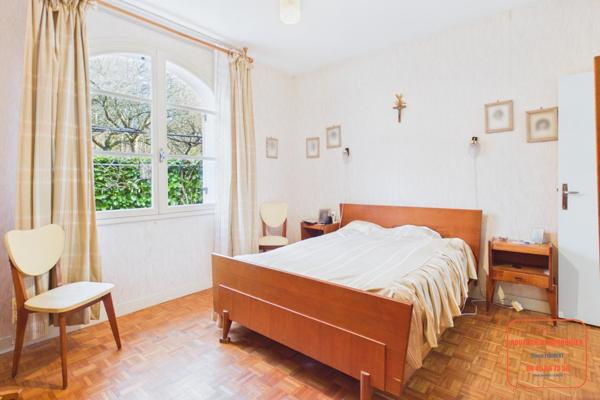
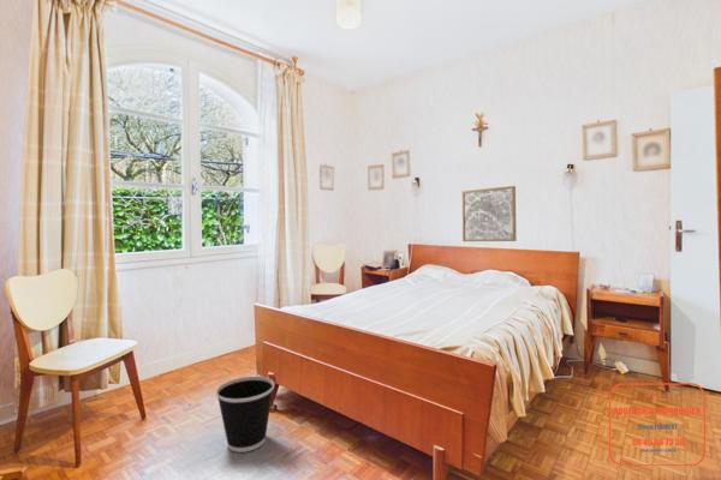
+ wastebasket [215,376,275,454]
+ wall art [460,185,518,242]
